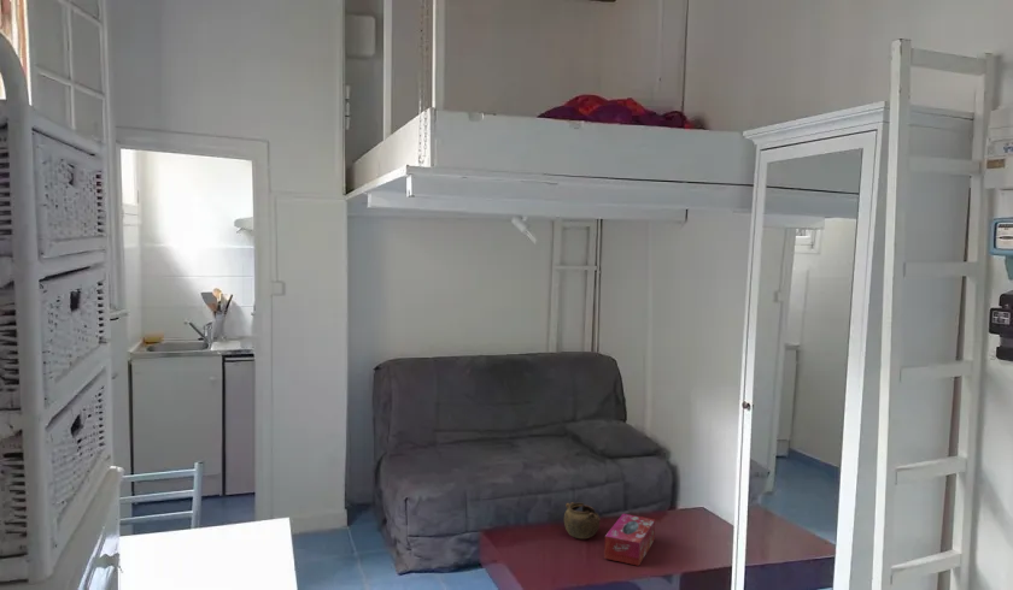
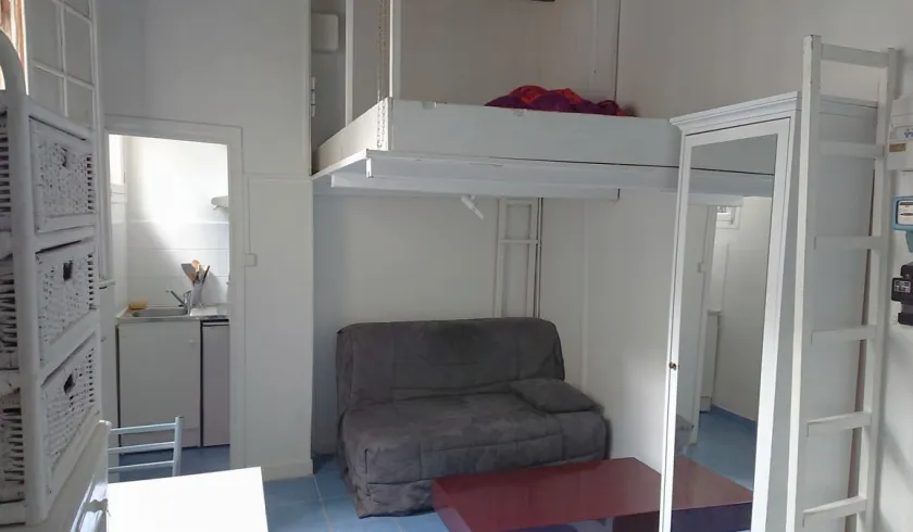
- teapot [563,501,601,539]
- tissue box [603,513,656,567]
